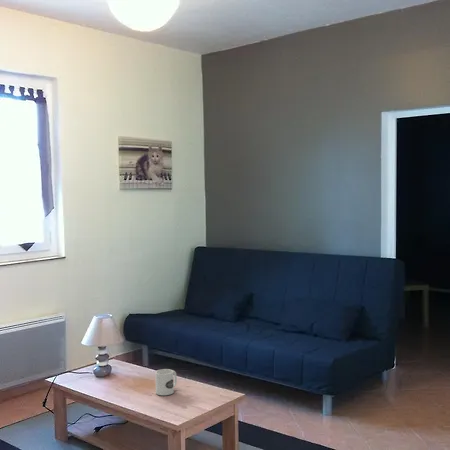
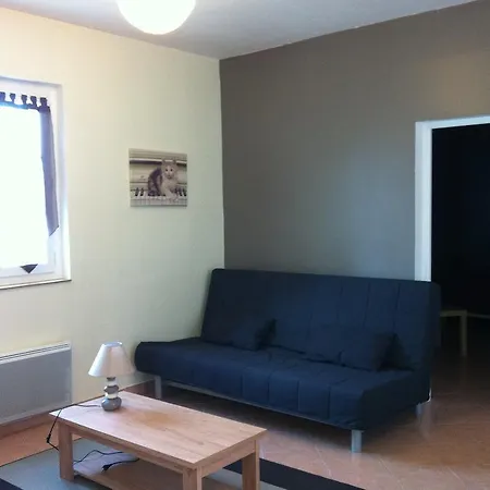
- mug [154,368,178,396]
